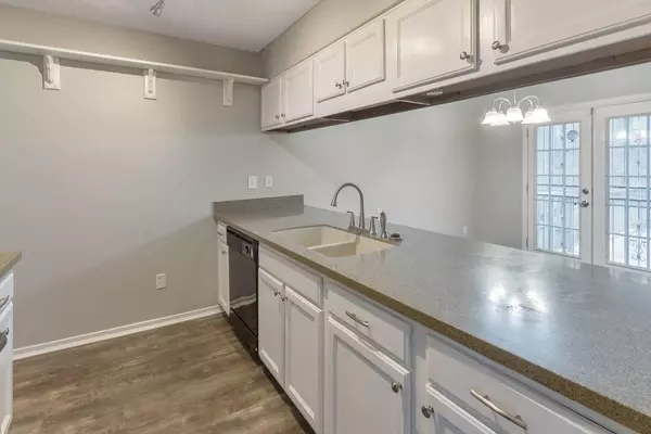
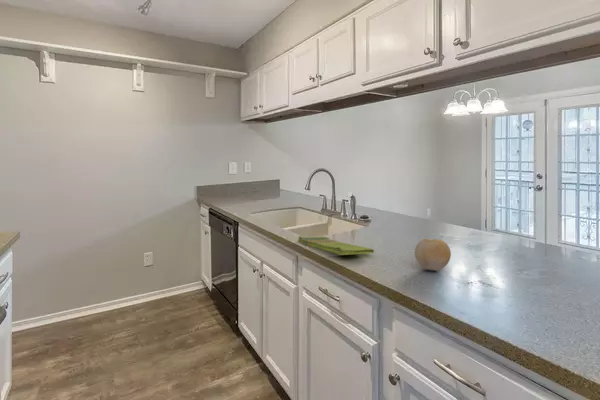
+ dish towel [297,235,375,256]
+ fruit [414,237,452,272]
